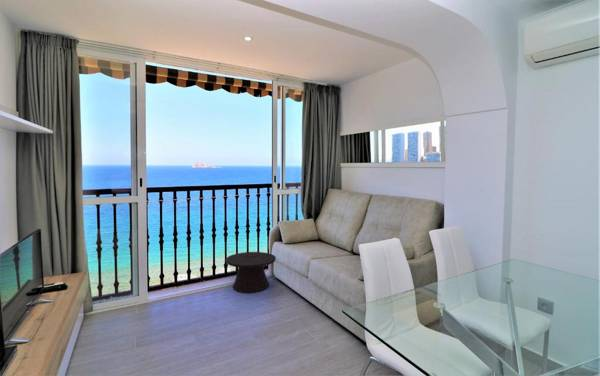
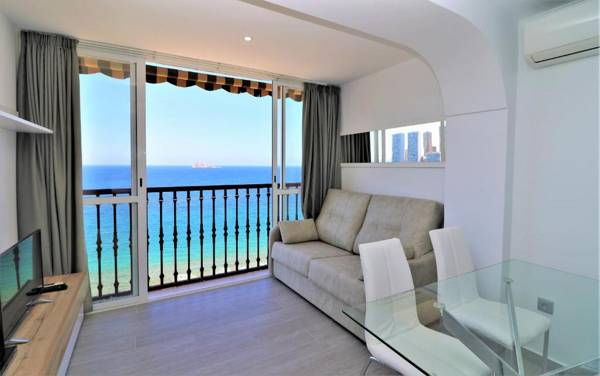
- side table [224,251,277,294]
